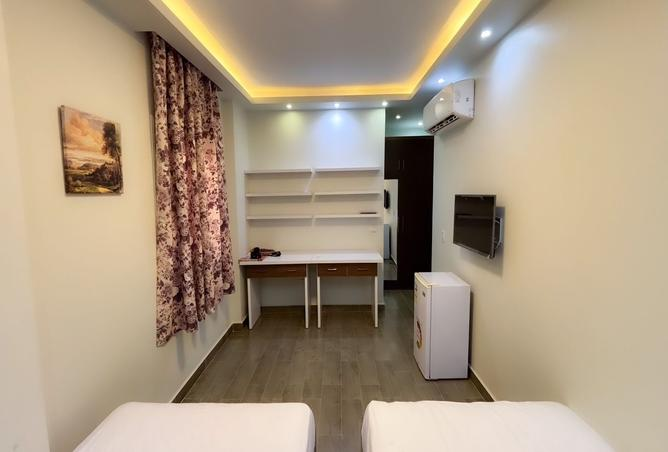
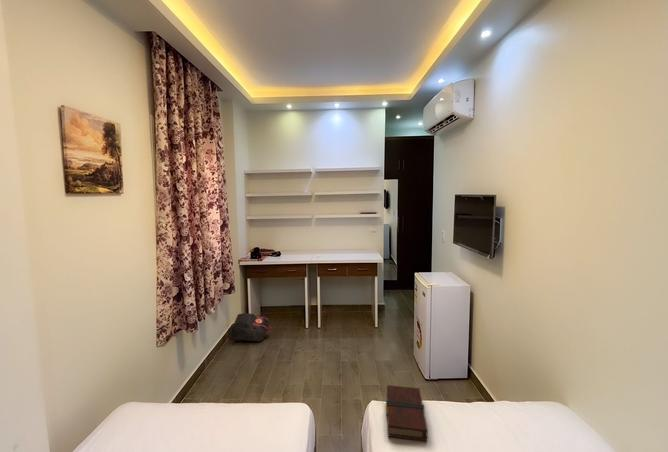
+ backpack [227,312,272,343]
+ book [385,384,429,442]
